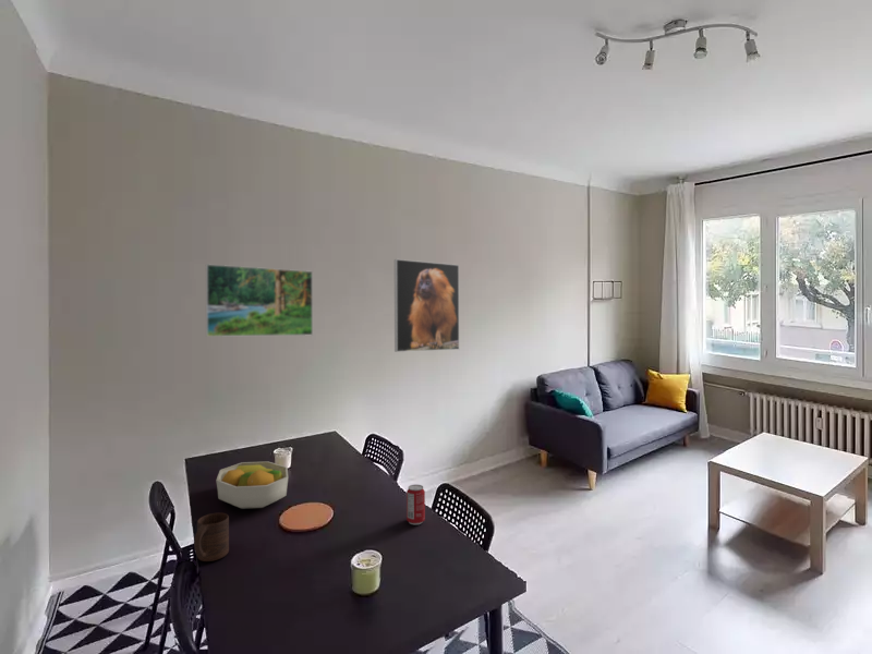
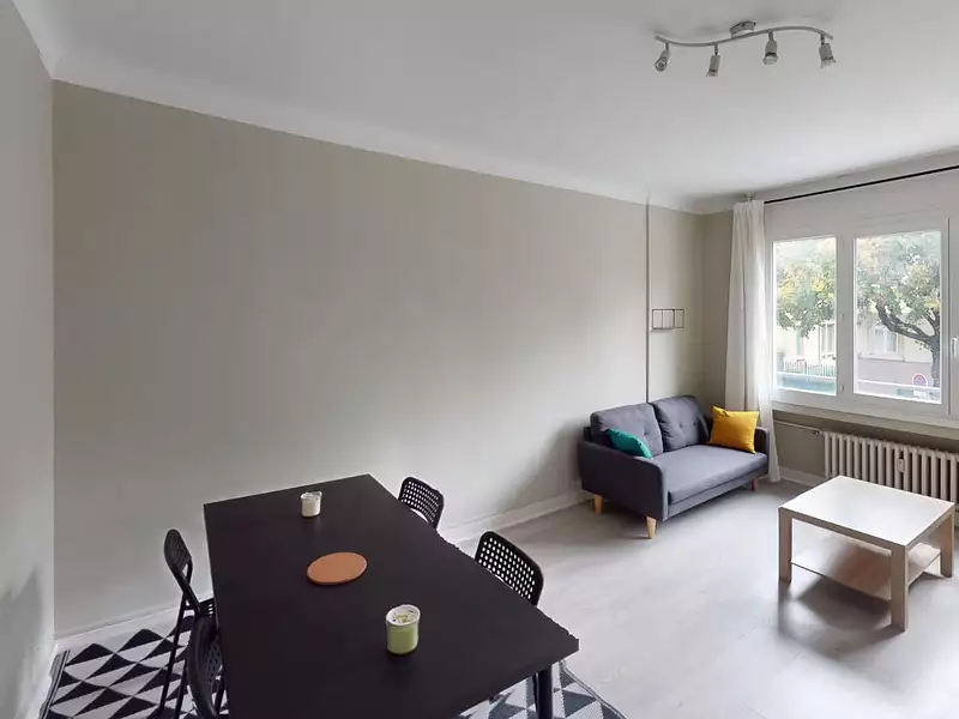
- fruit bowl [215,460,289,510]
- beverage can [405,484,426,525]
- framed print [393,258,460,353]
- cup [193,512,230,562]
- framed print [205,263,314,338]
